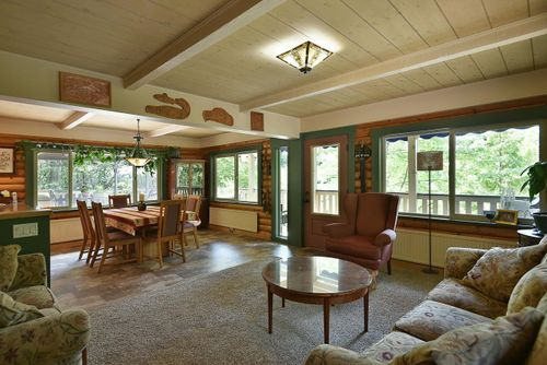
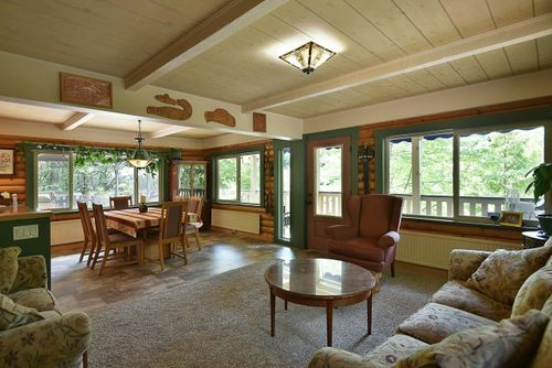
- floor lamp [416,150,444,275]
